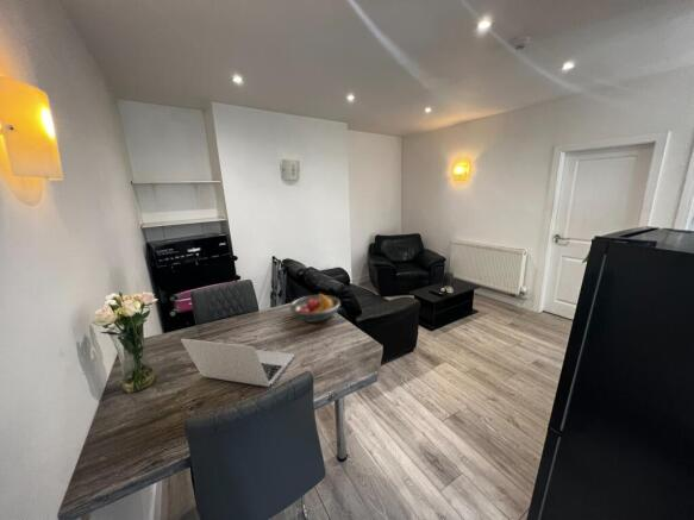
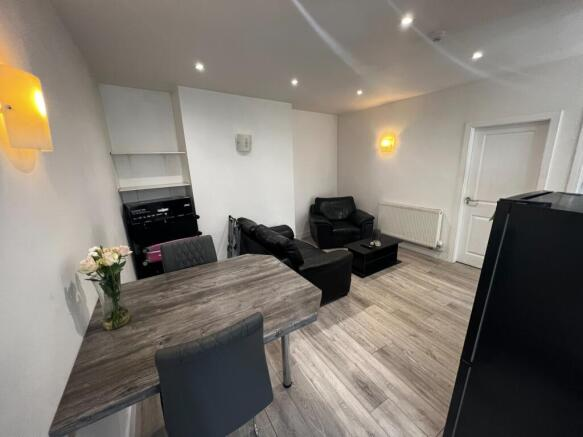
- fruit bowl [288,292,342,324]
- laptop [180,338,296,388]
